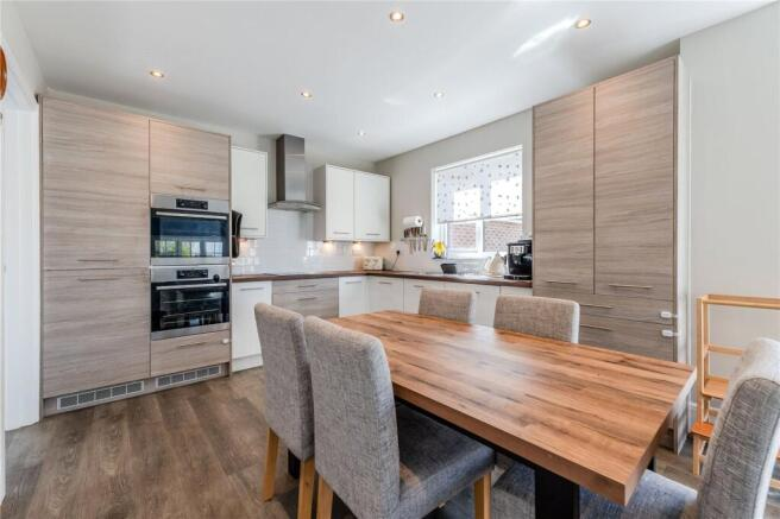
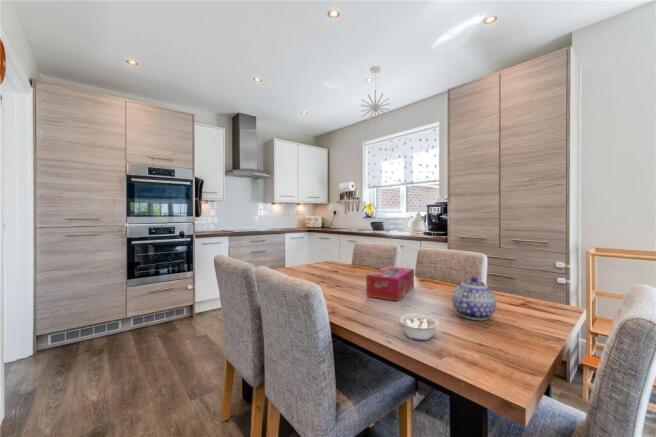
+ teapot [451,276,497,321]
+ tissue box [365,265,415,302]
+ pendant light [360,65,391,125]
+ legume [397,313,440,341]
